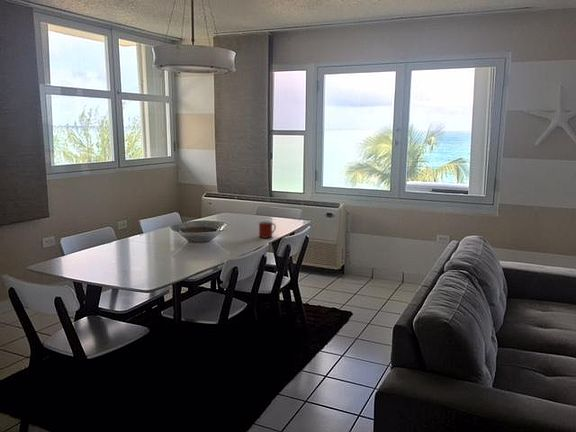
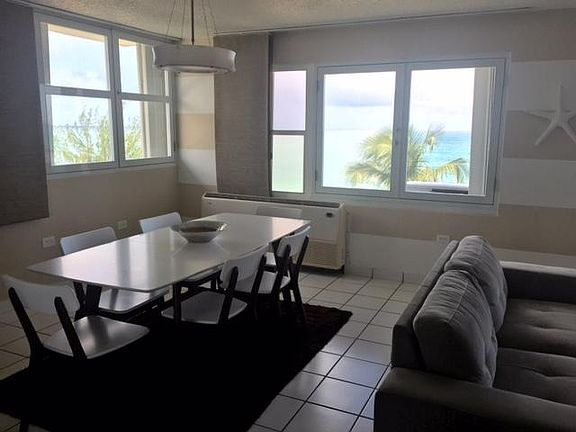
- mug [258,220,277,239]
